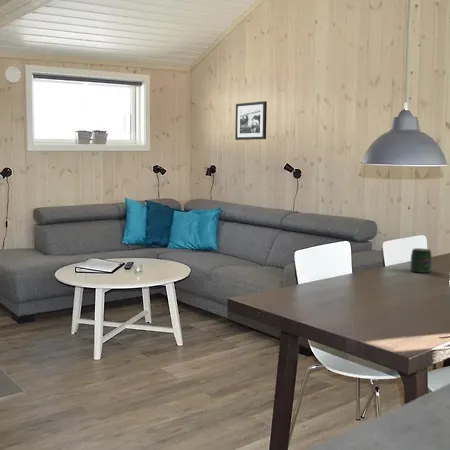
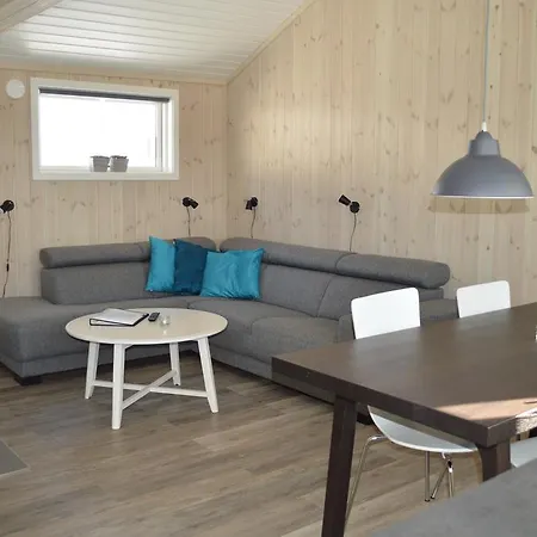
- picture frame [234,100,268,141]
- jar [409,247,433,274]
